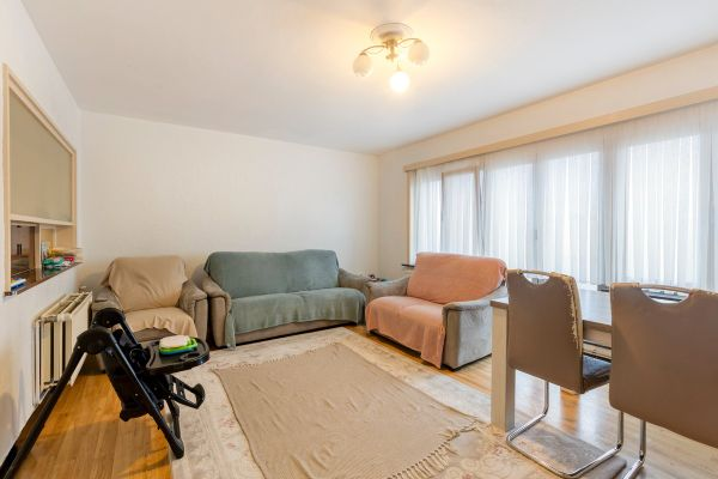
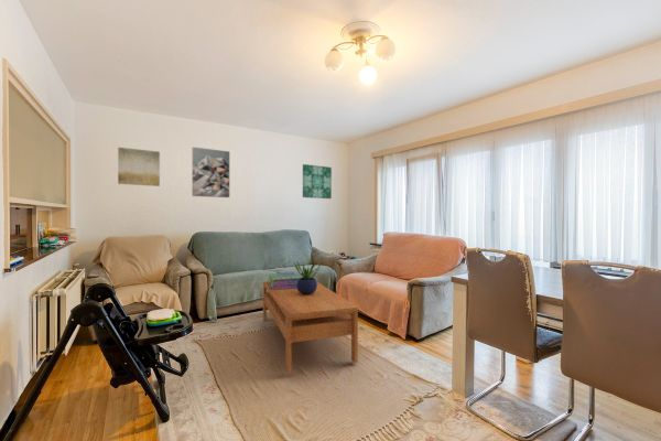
+ wall art [302,163,333,200]
+ stack of books [267,271,301,290]
+ potted plant [293,261,323,294]
+ wall art [192,147,230,198]
+ wall art [117,147,161,187]
+ coffee table [262,280,359,376]
